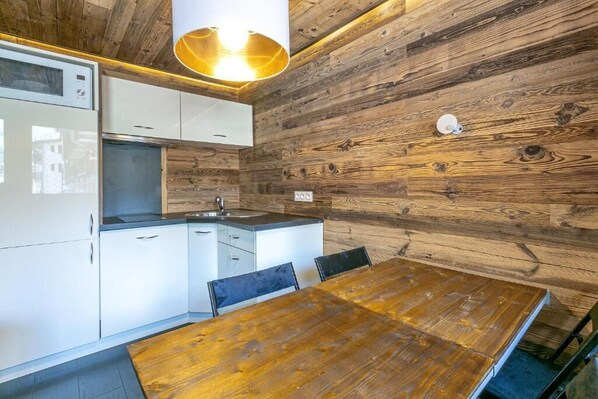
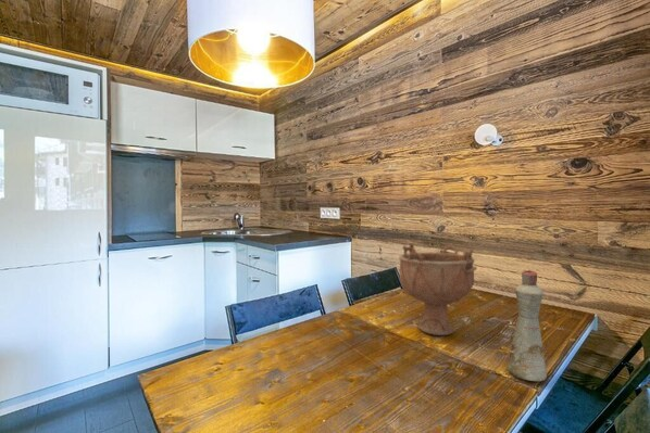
+ decorative bowl [398,242,478,336]
+ bottle [507,269,548,382]
